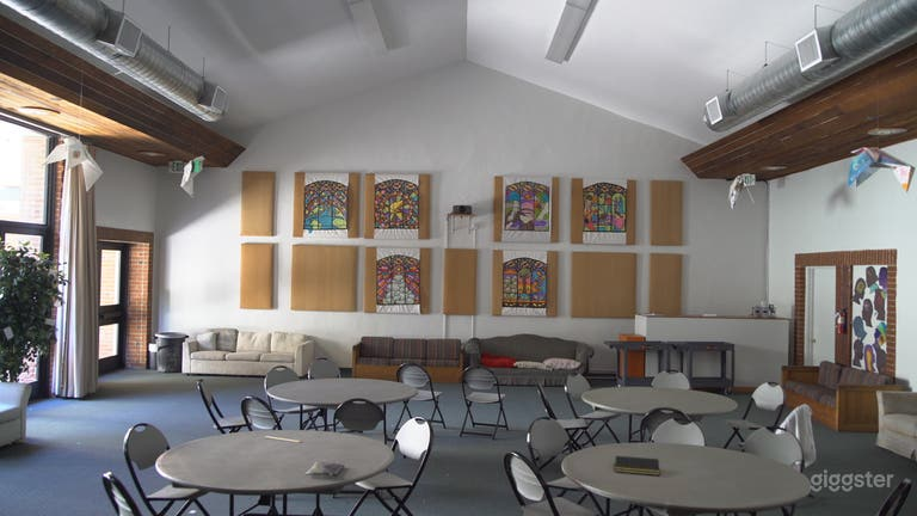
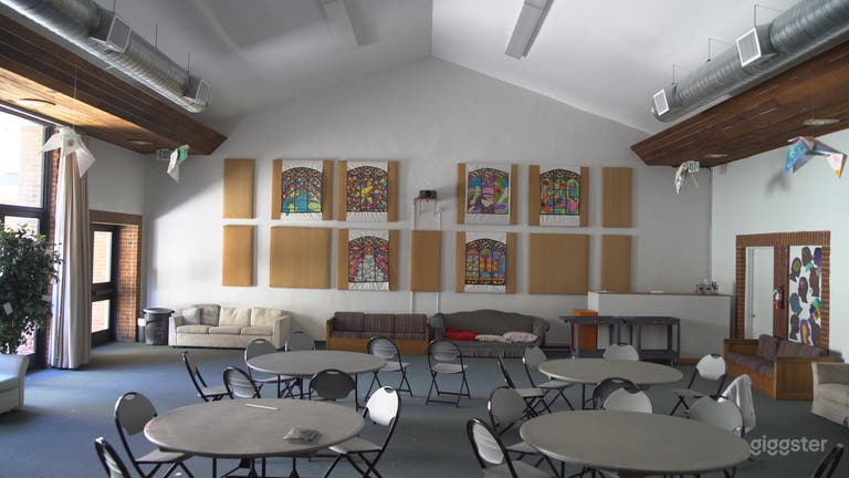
- notepad [614,455,660,477]
